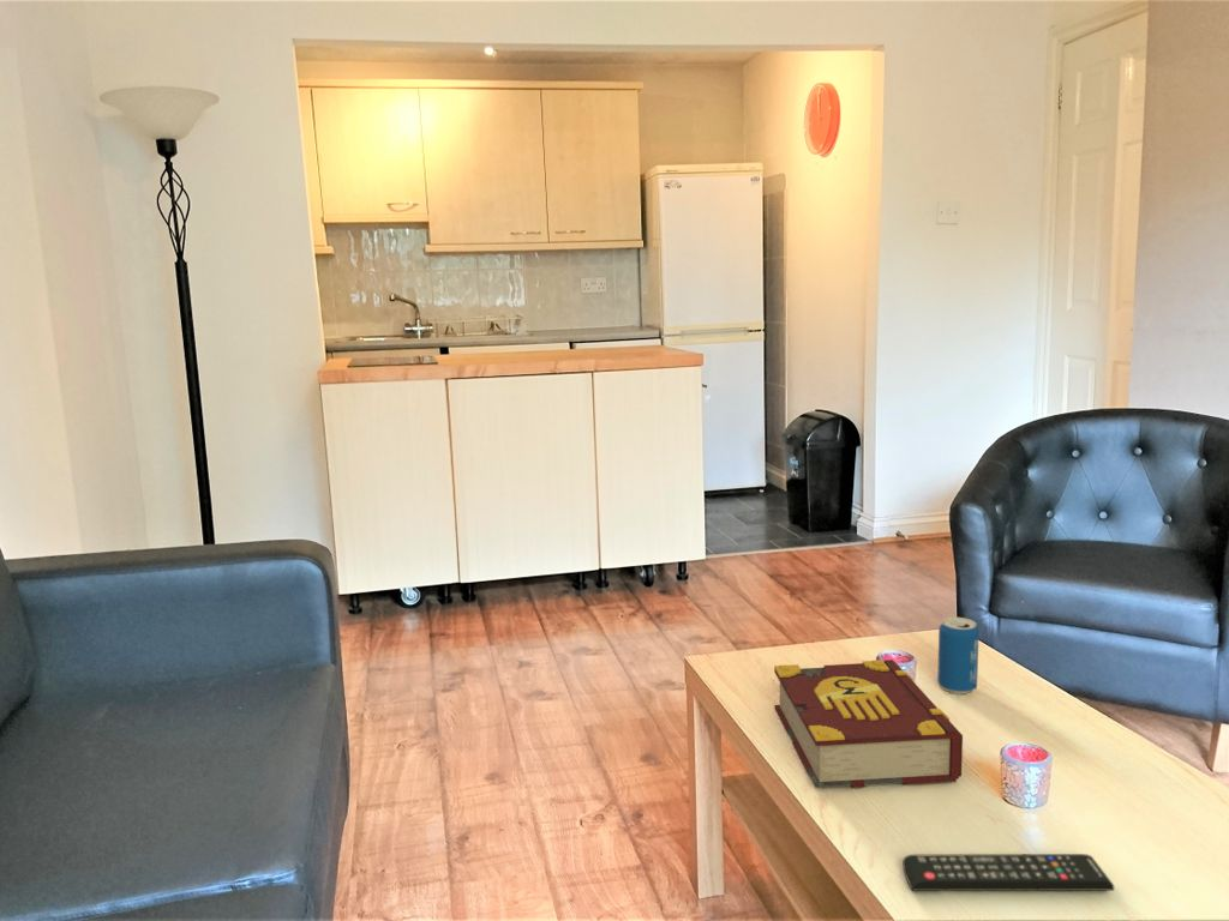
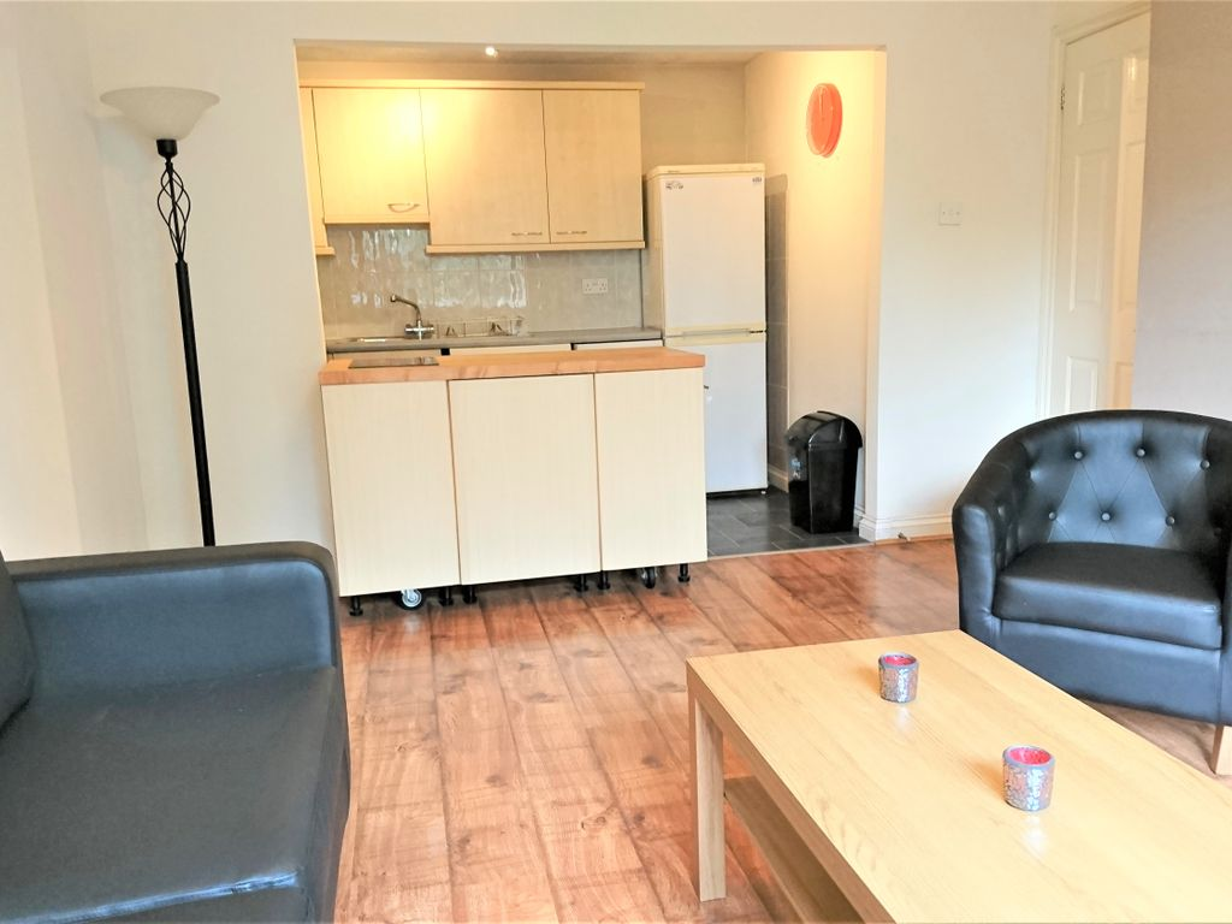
- remote control [901,853,1115,892]
- book [773,658,964,789]
- beverage can [936,616,981,696]
